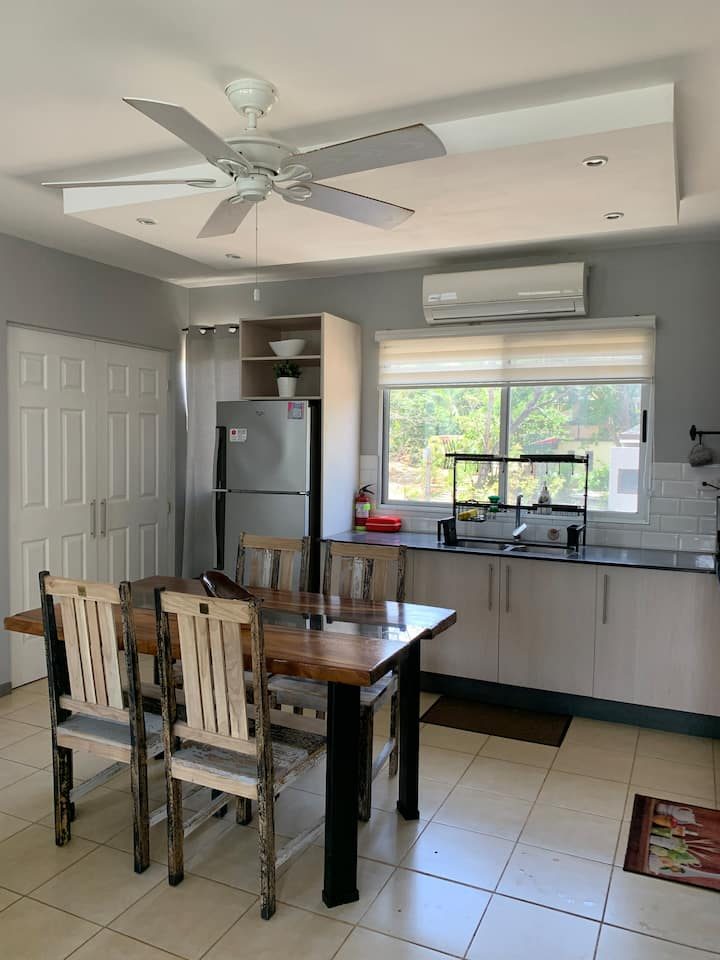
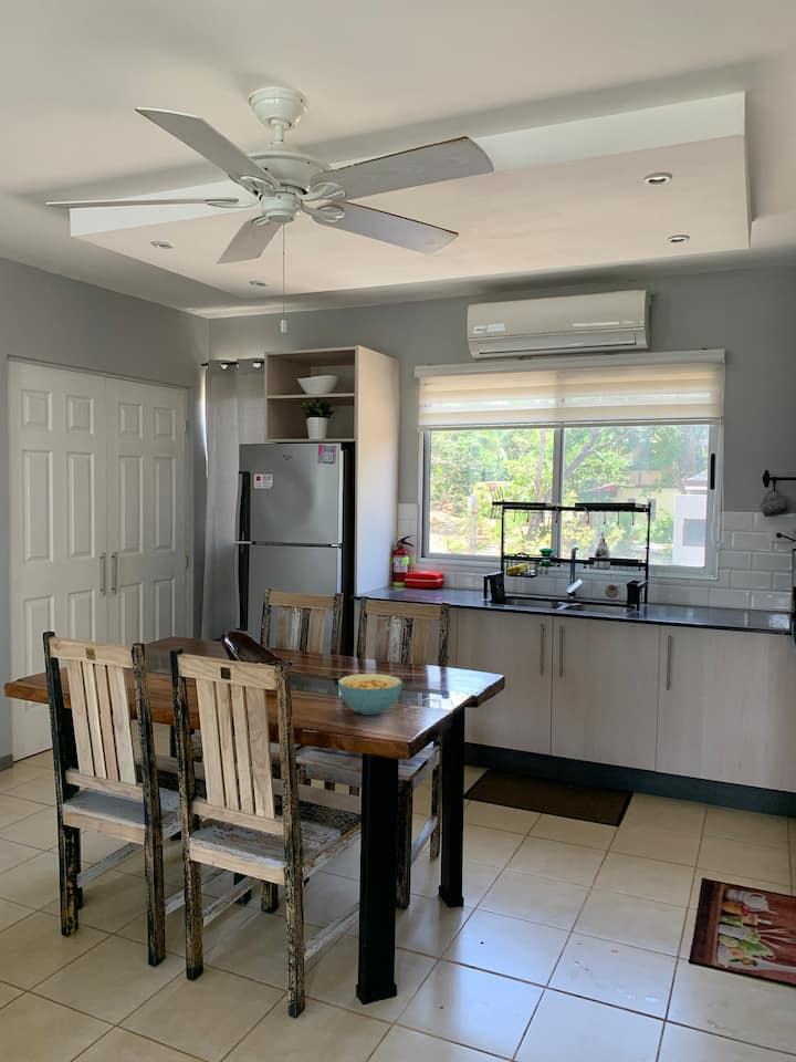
+ cereal bowl [337,673,404,716]
